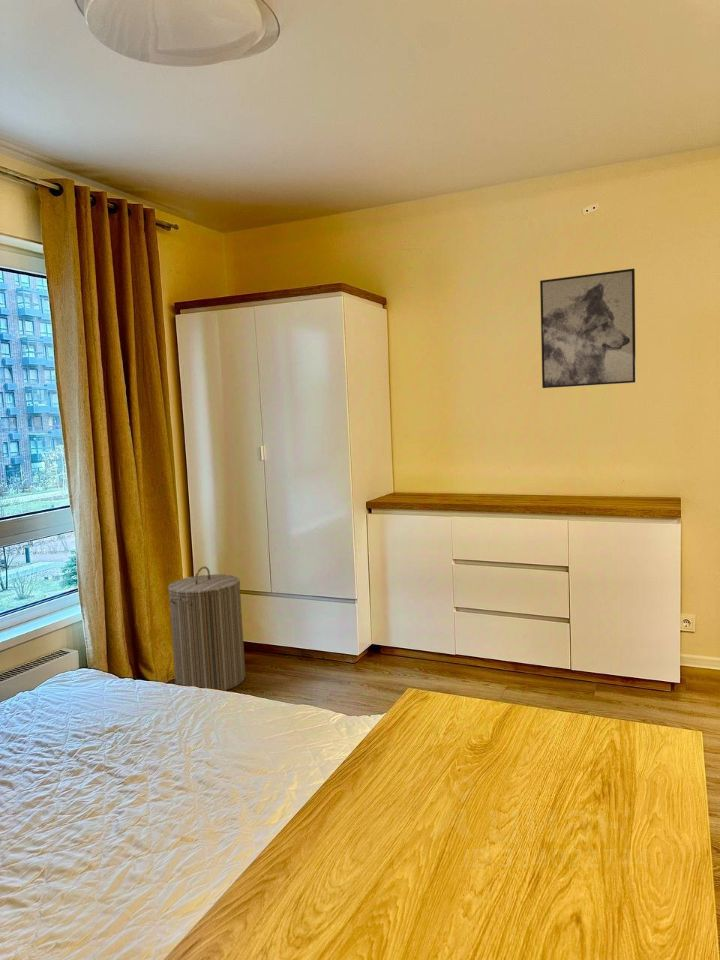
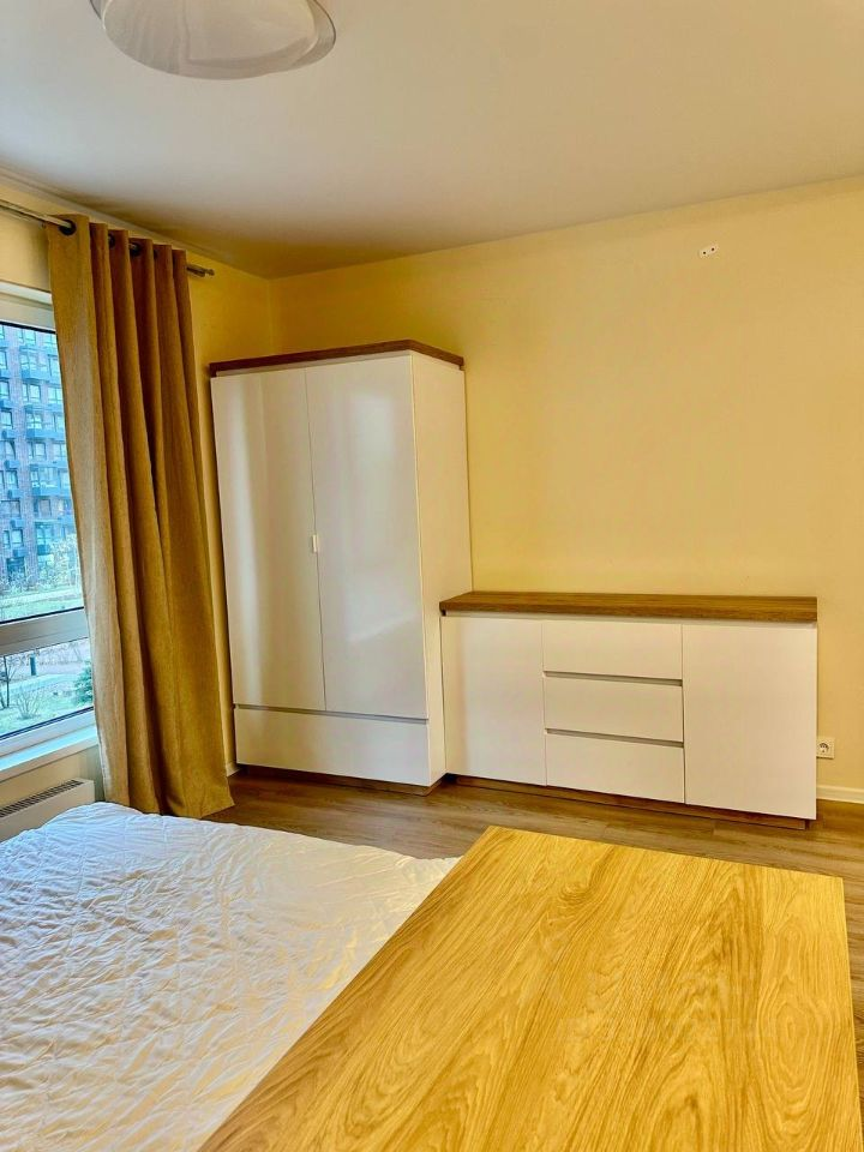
- wall art [539,268,637,389]
- laundry hamper [167,565,247,691]
